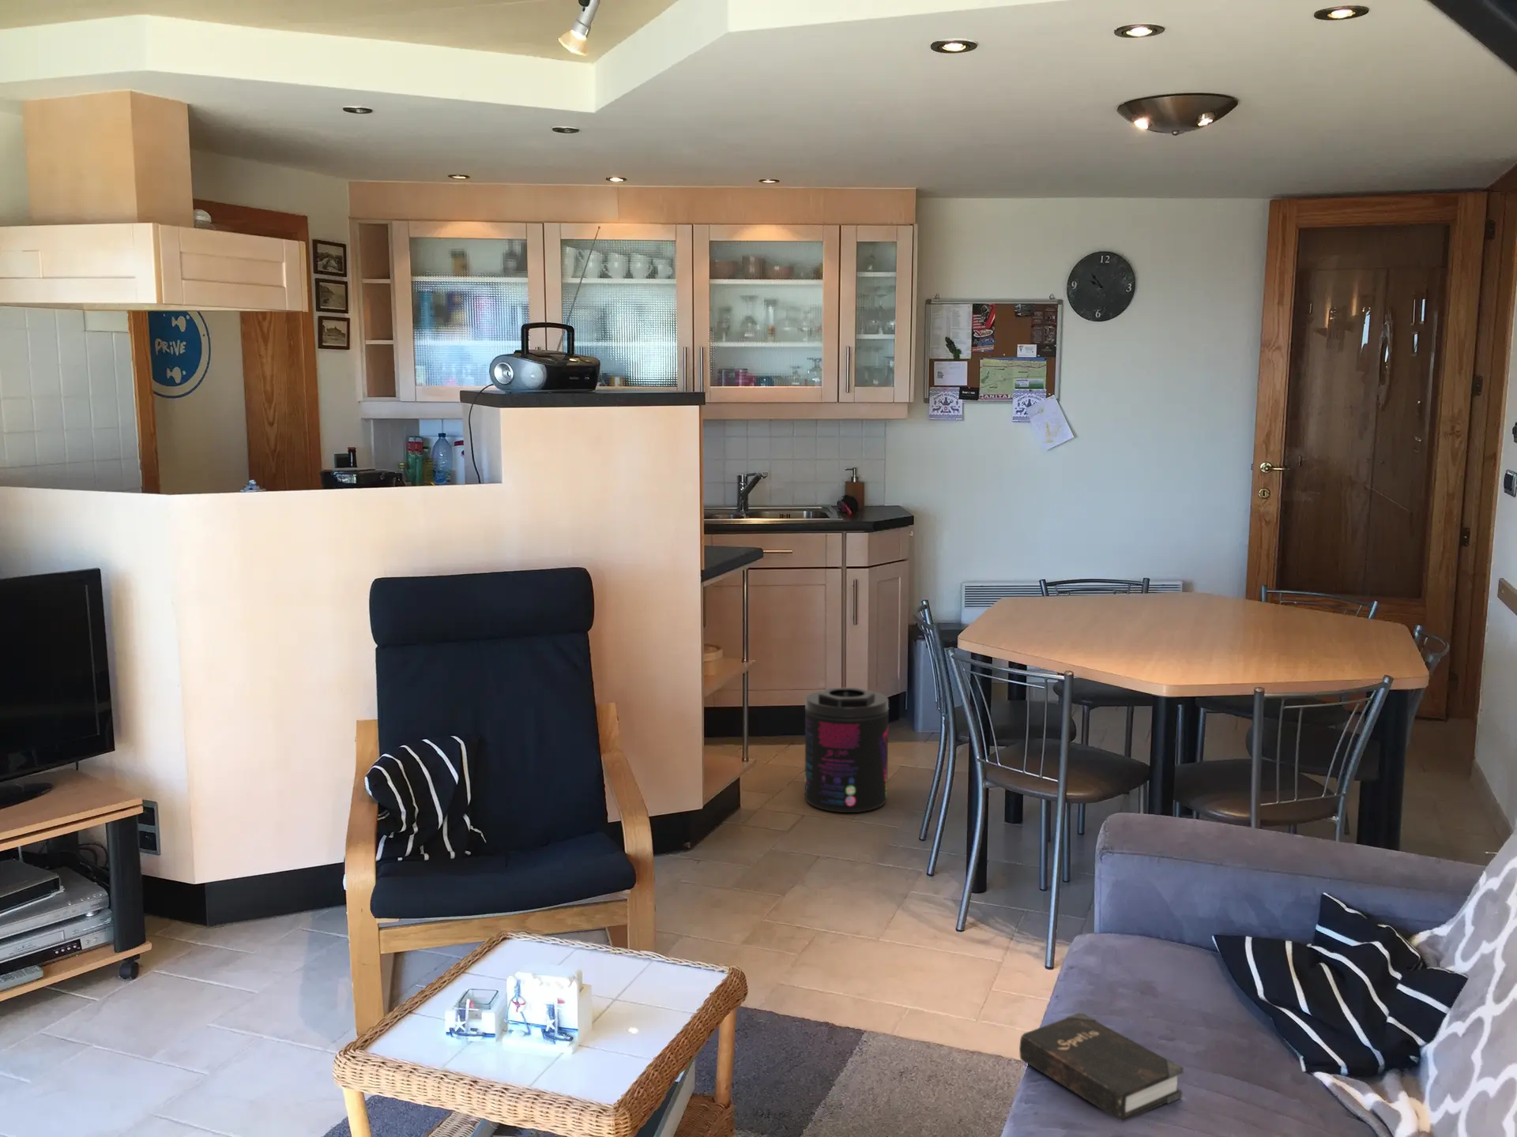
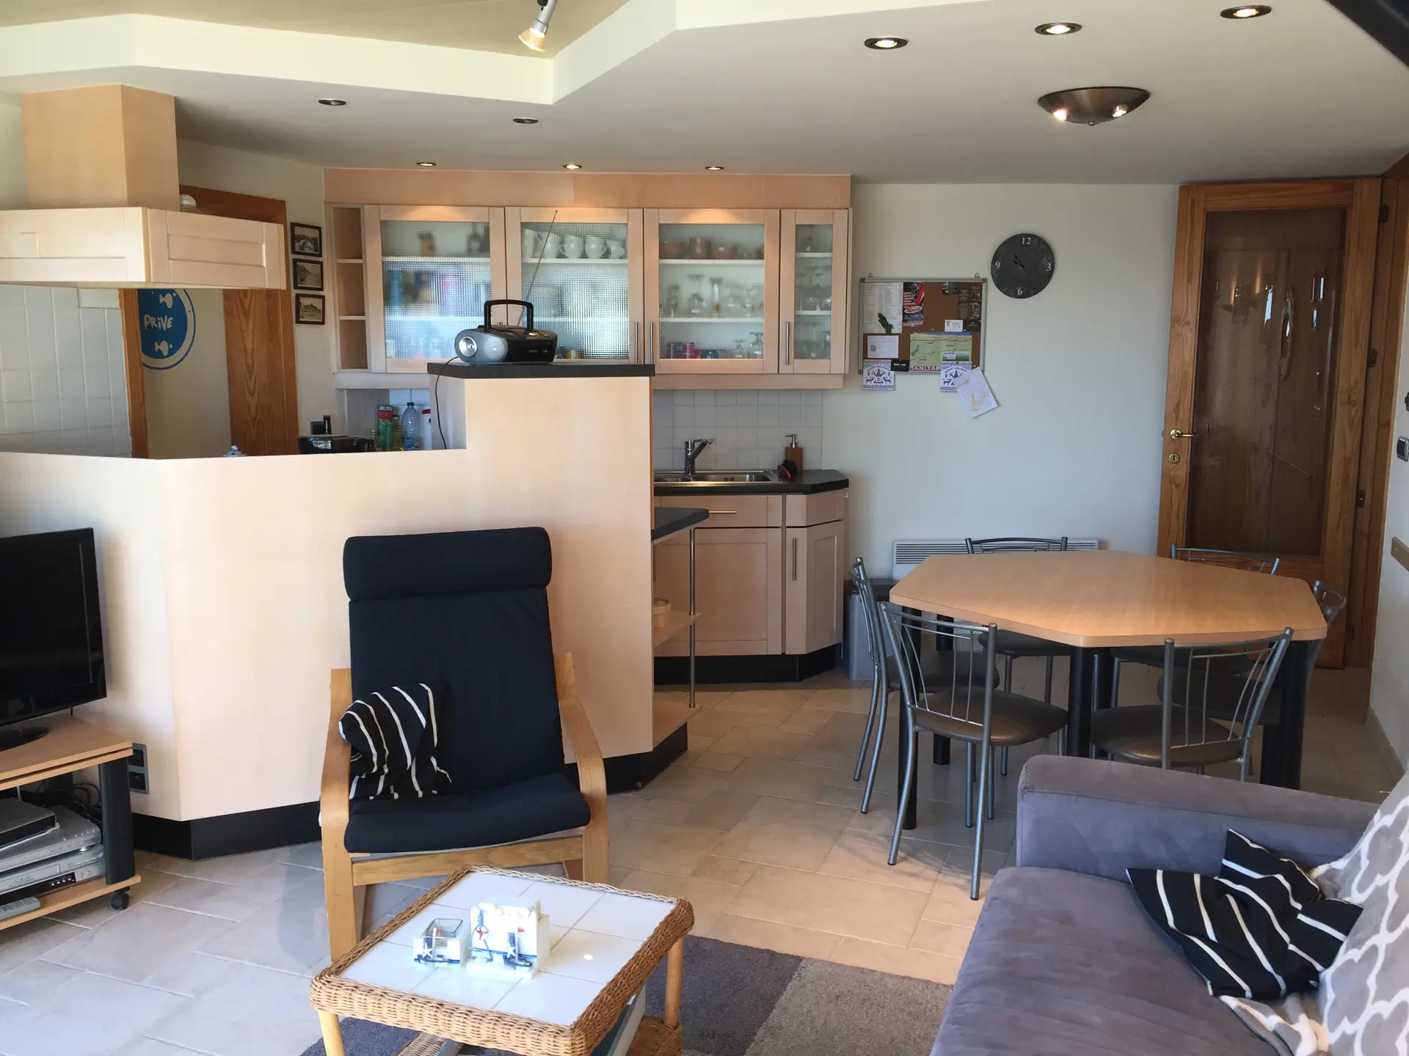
- hardback book [1019,1012,1185,1123]
- supplement container [804,687,890,813]
